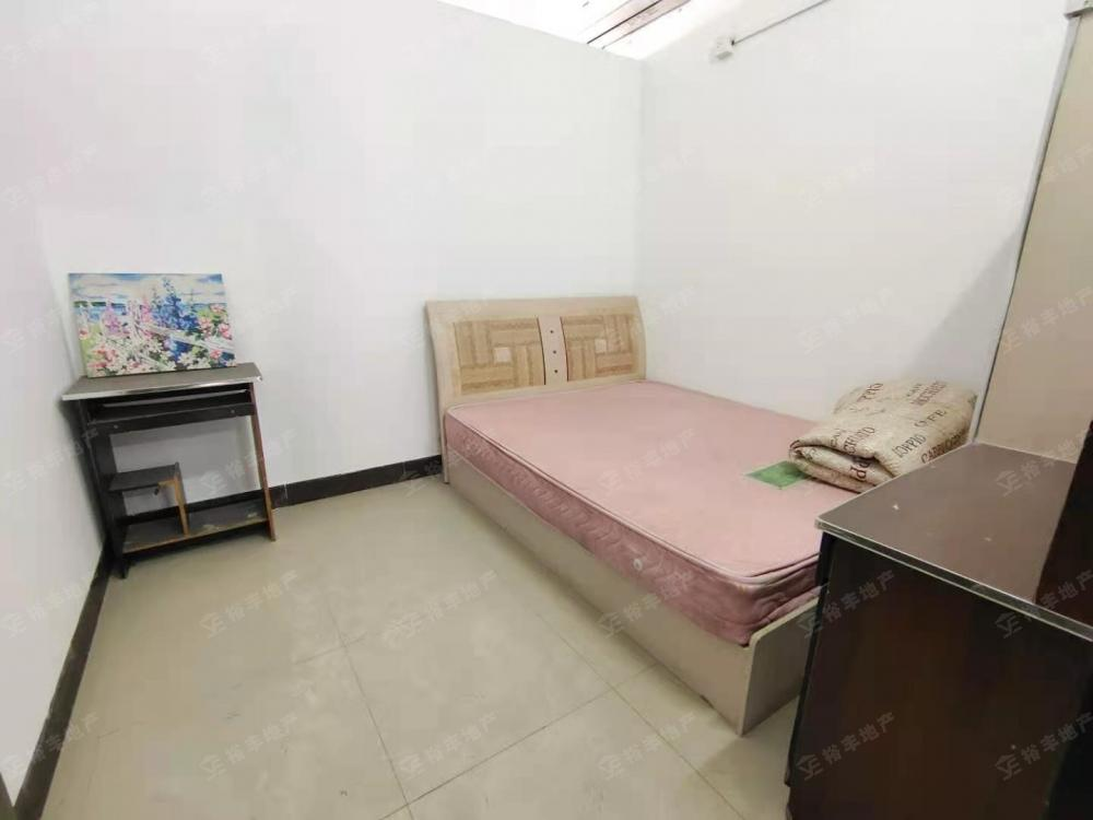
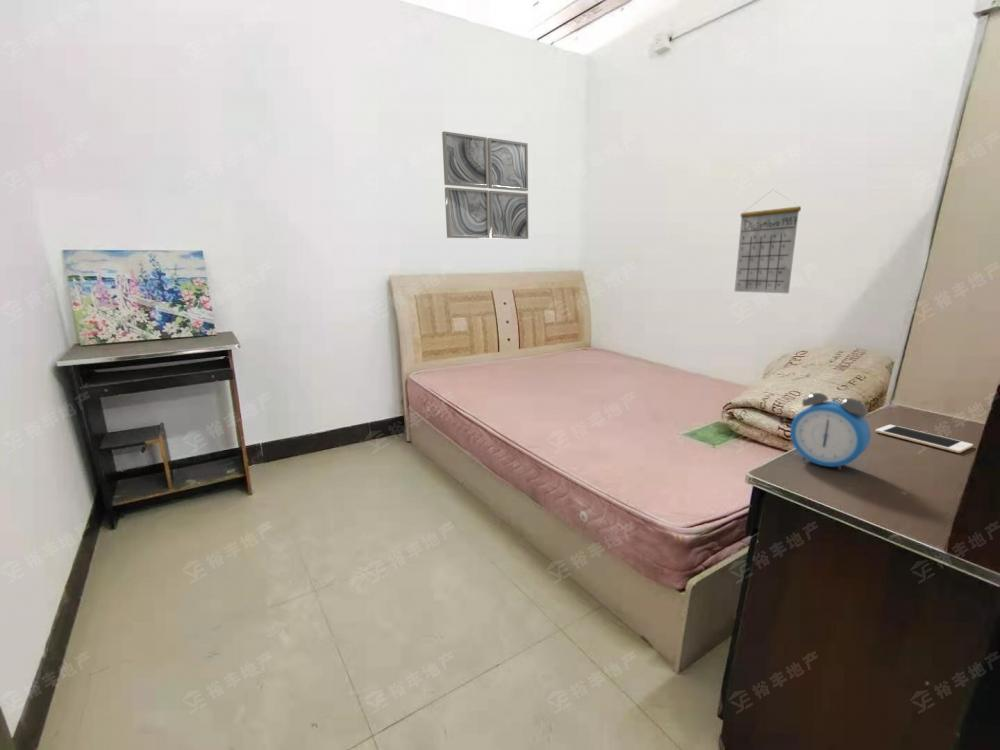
+ calendar [734,189,802,294]
+ wall art [441,130,529,240]
+ alarm clock [789,391,872,471]
+ cell phone [874,424,974,454]
